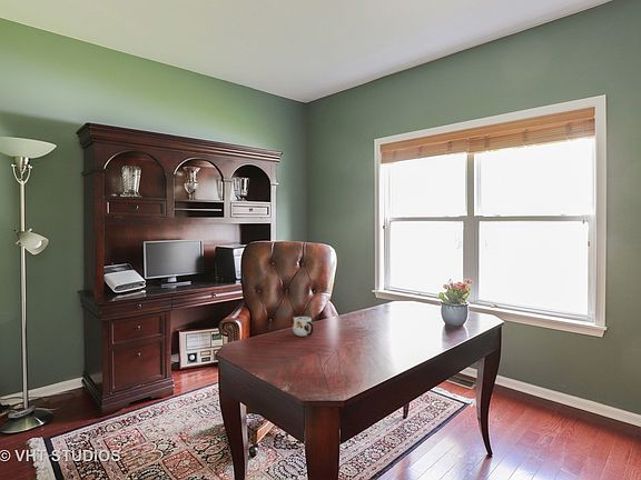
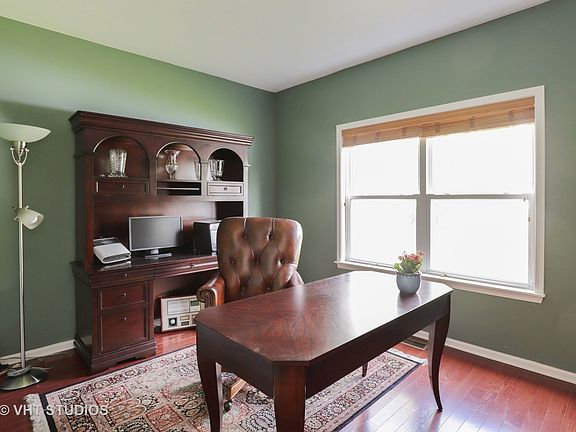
- mug [292,316,314,337]
